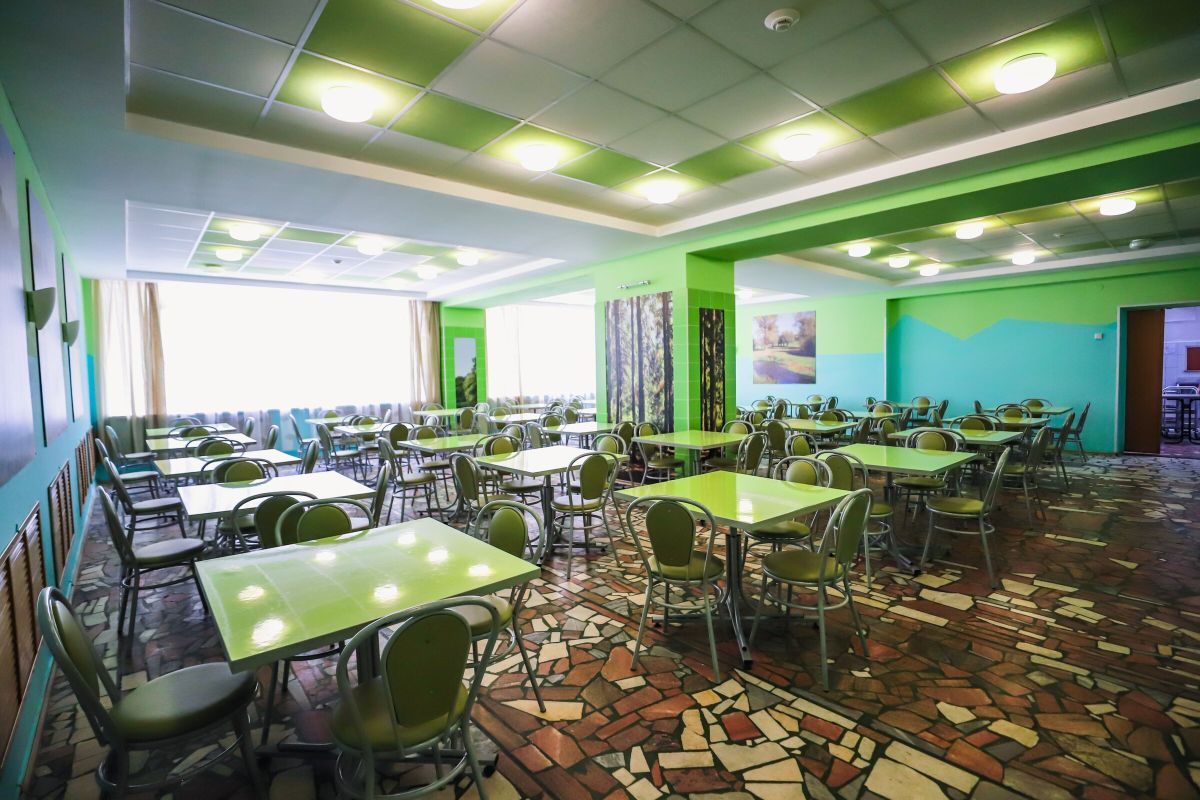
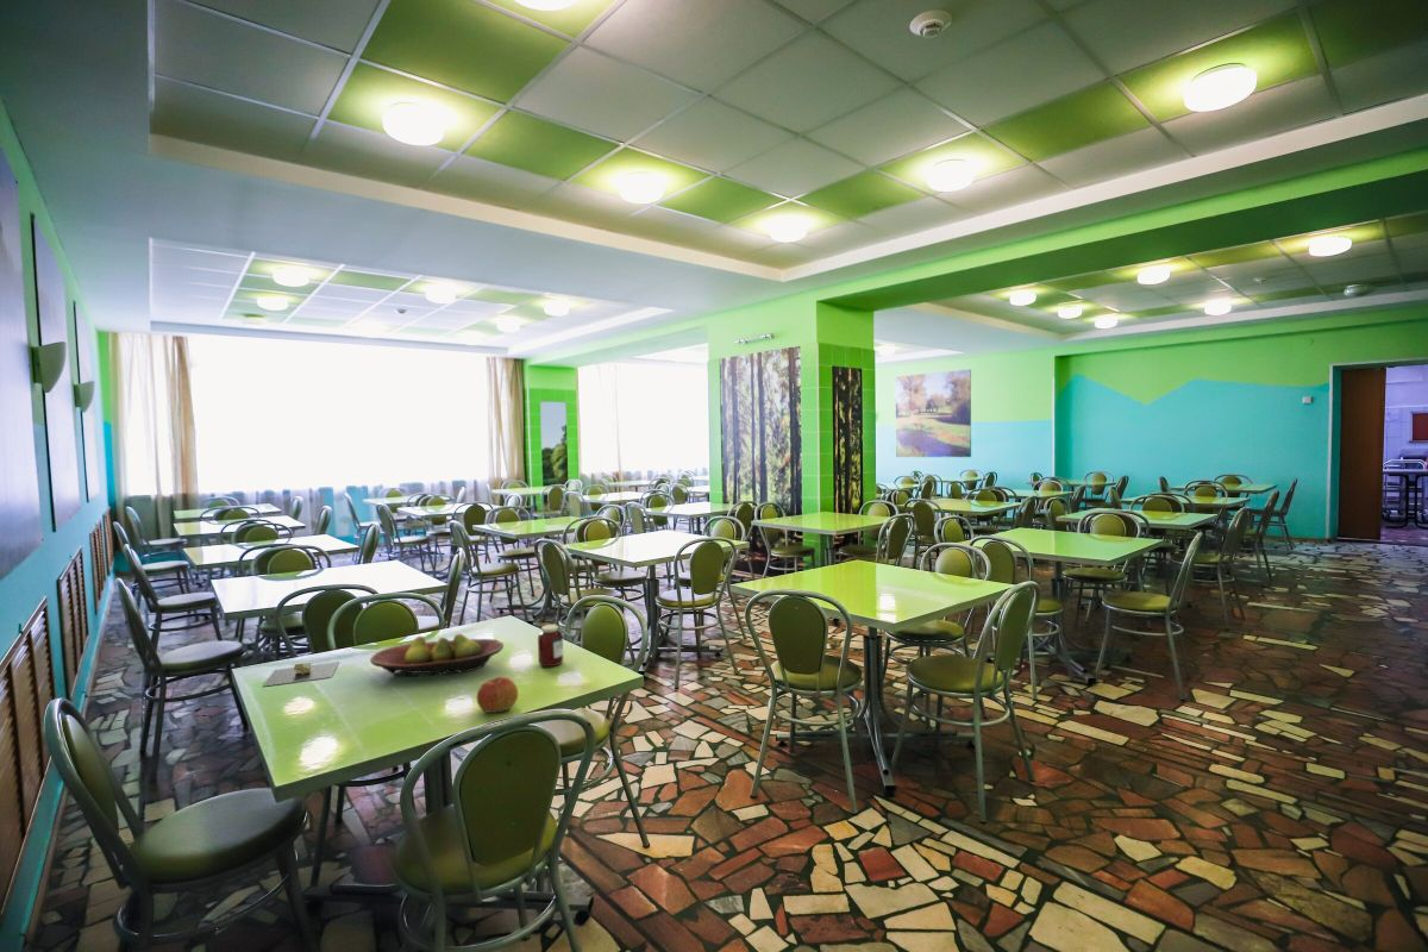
+ jar [537,624,575,668]
+ apple [476,676,519,714]
+ napkin holder [262,660,339,688]
+ fruit bowl [369,633,505,678]
